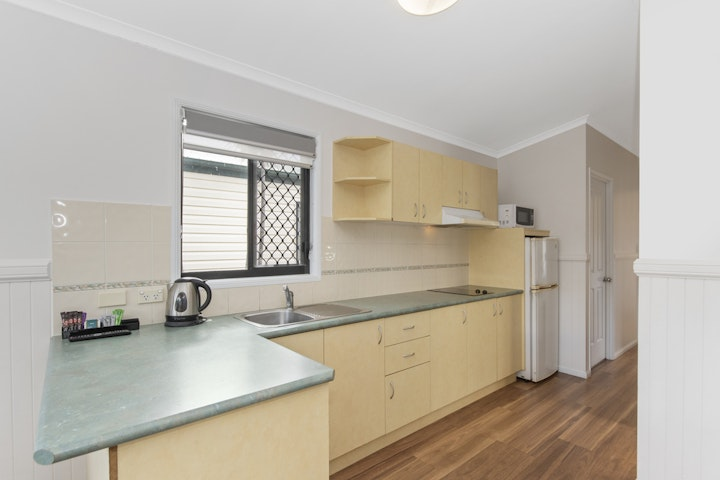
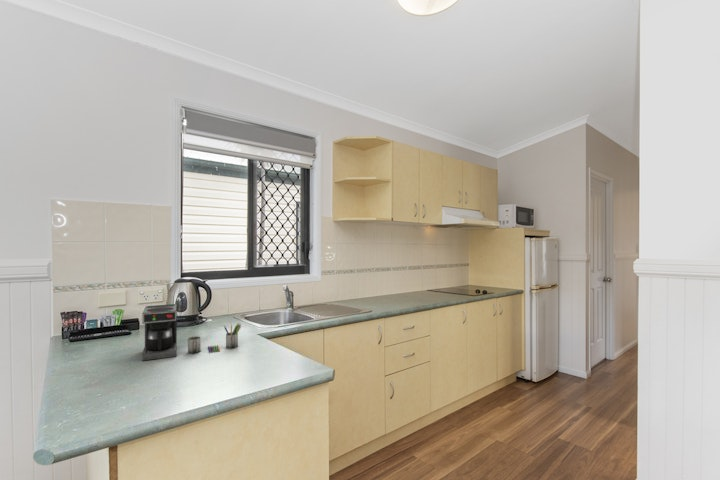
+ coffee maker [141,303,242,362]
